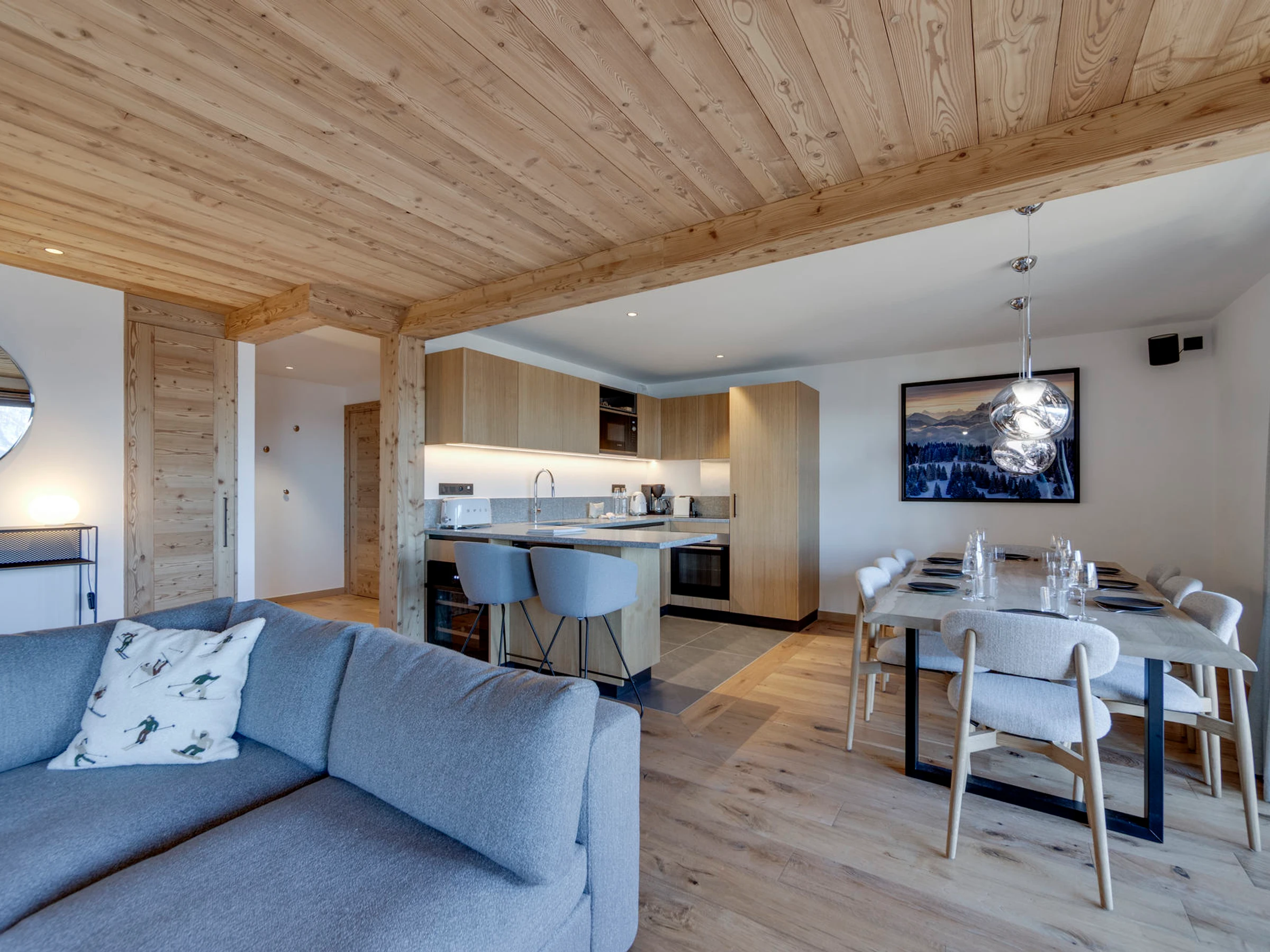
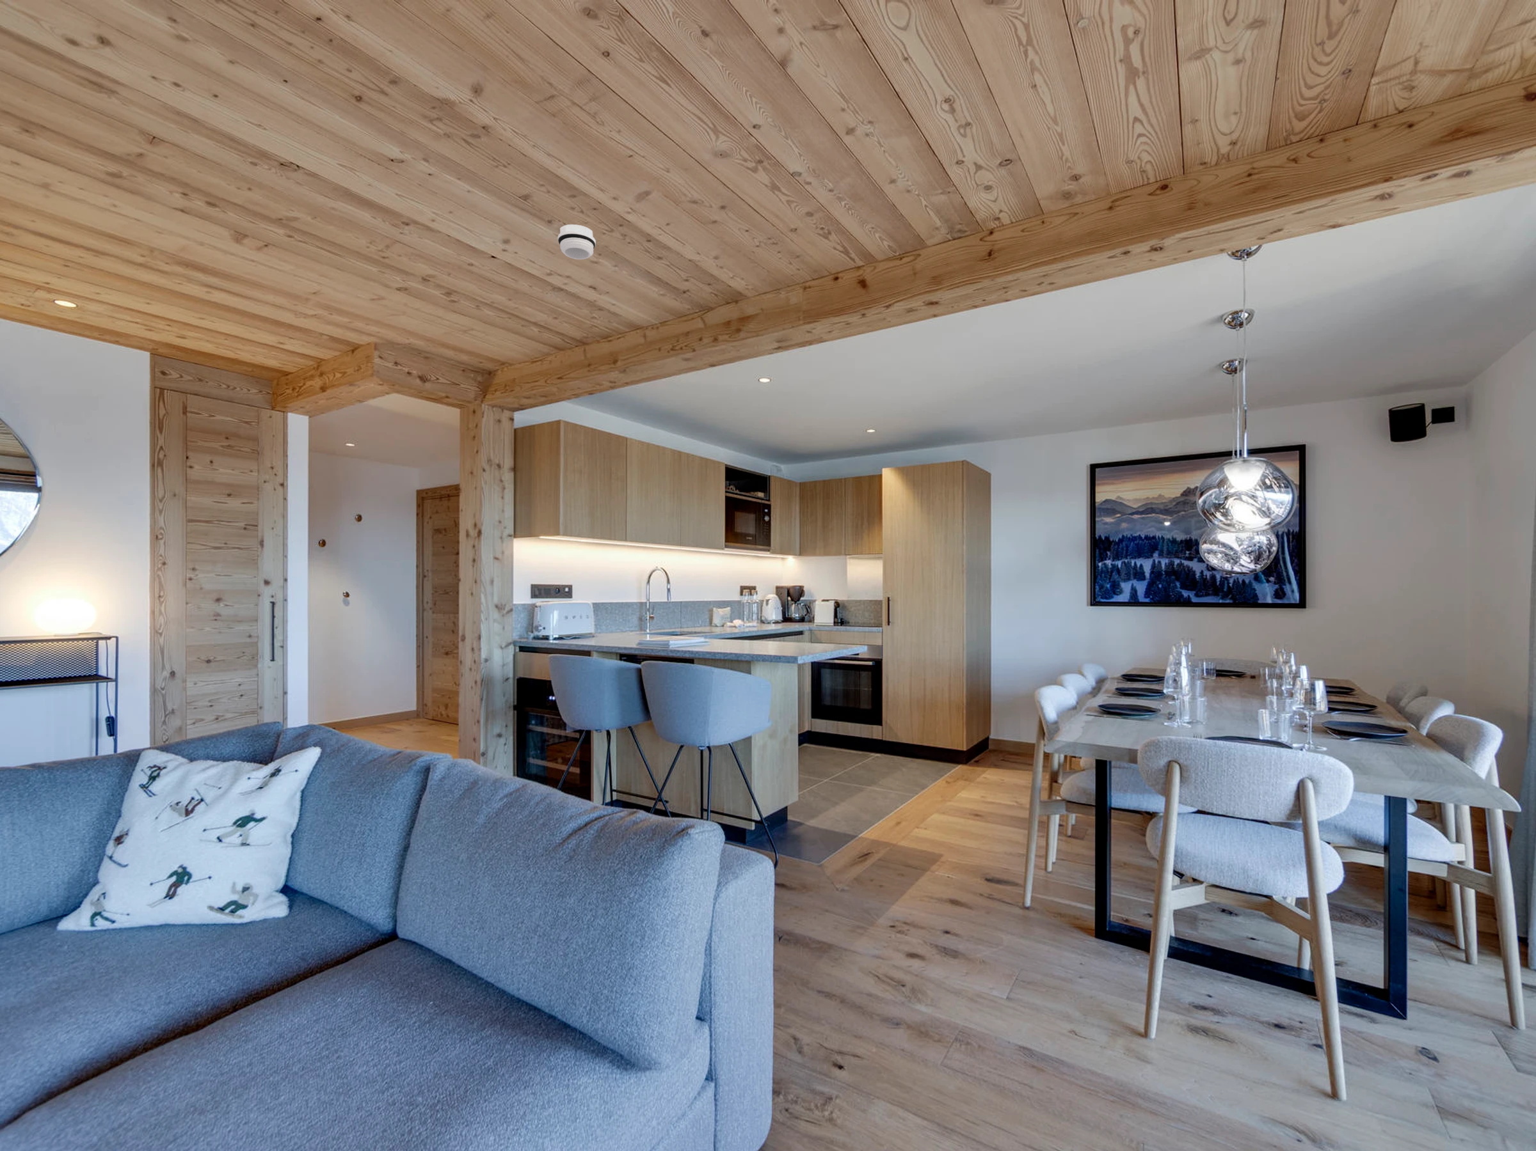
+ smoke detector [558,224,596,260]
